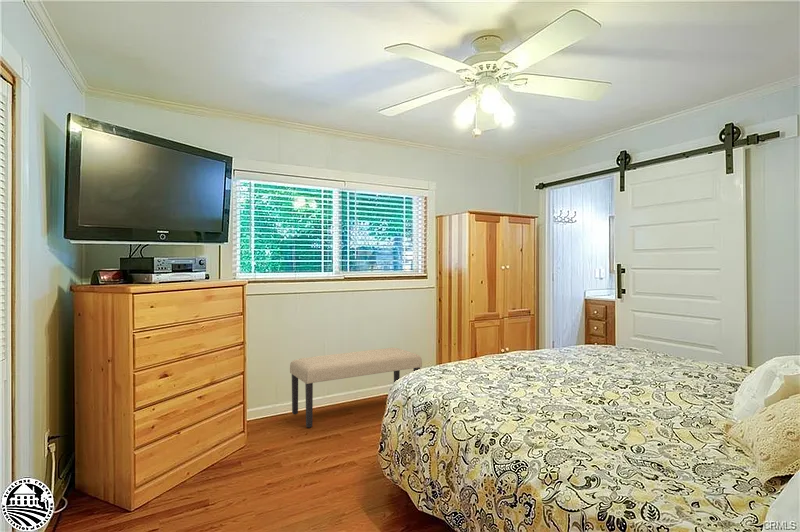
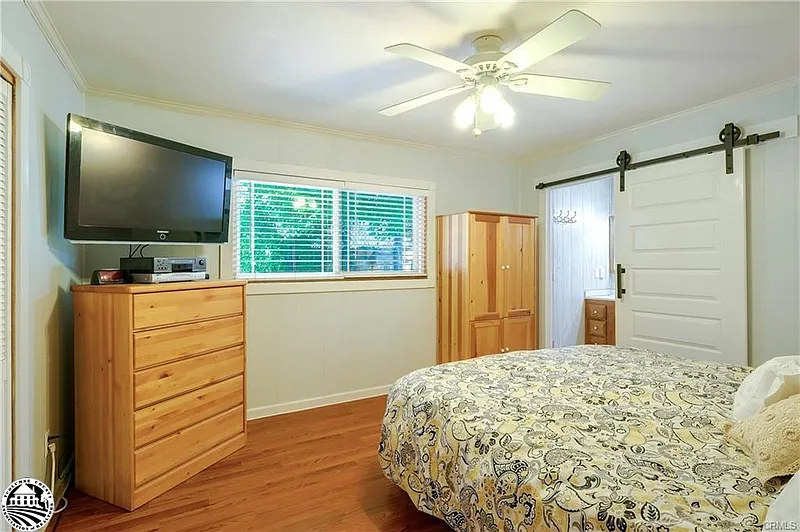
- bench [289,347,423,429]
